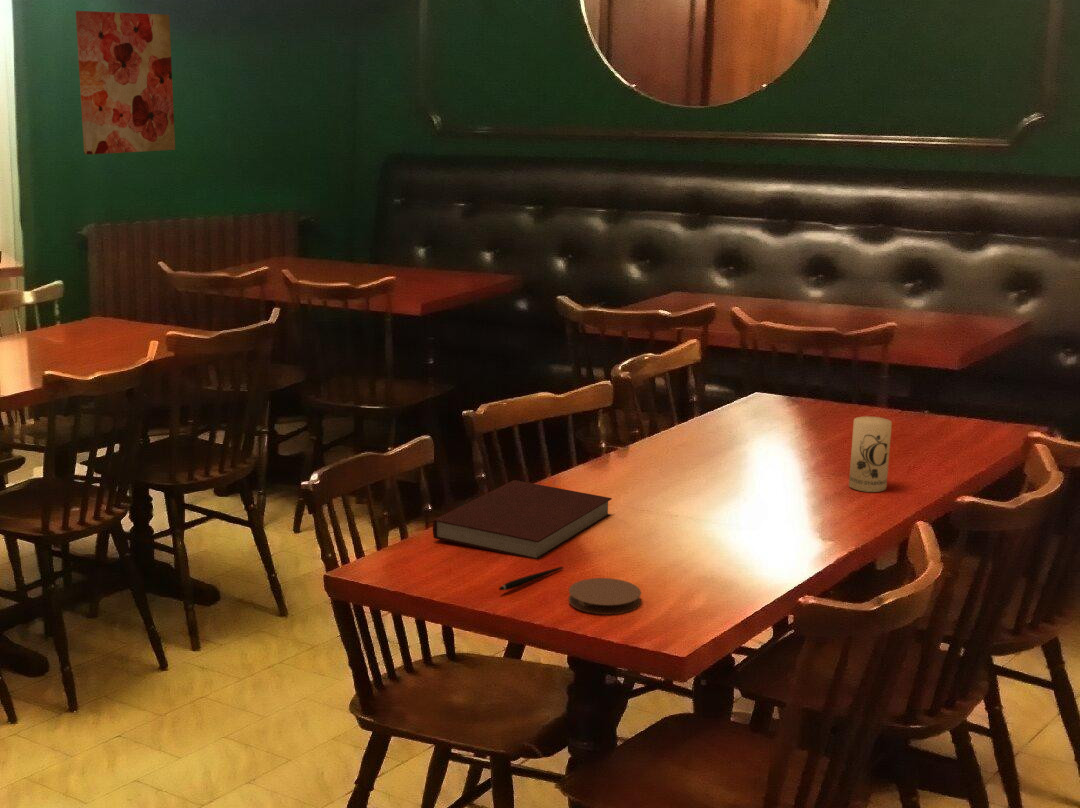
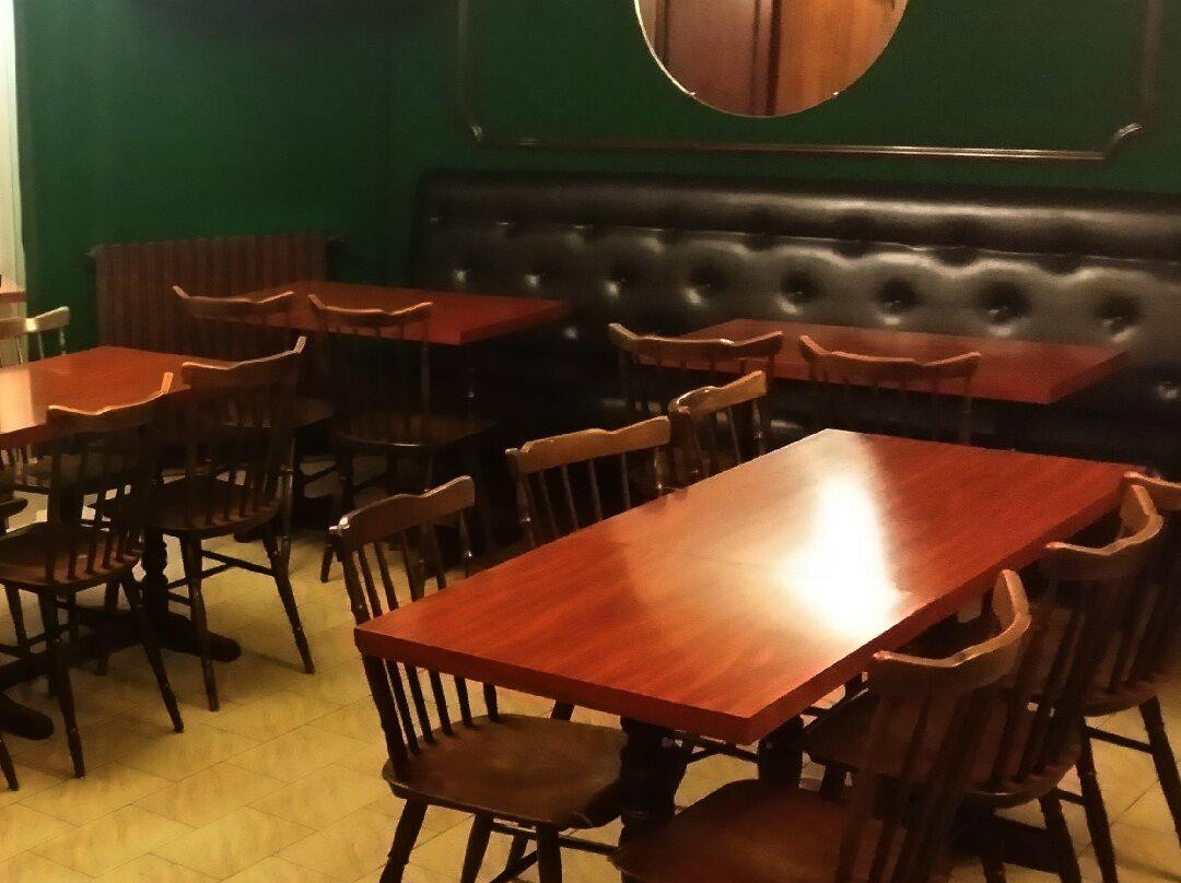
- wall art [75,10,176,155]
- candle [848,415,893,493]
- pen [498,566,565,591]
- coaster [567,577,642,616]
- notebook [432,479,613,561]
